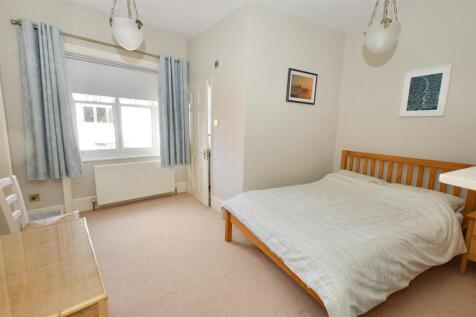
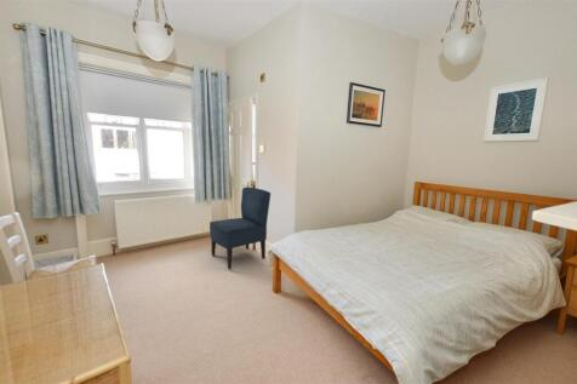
+ chair [208,187,272,270]
